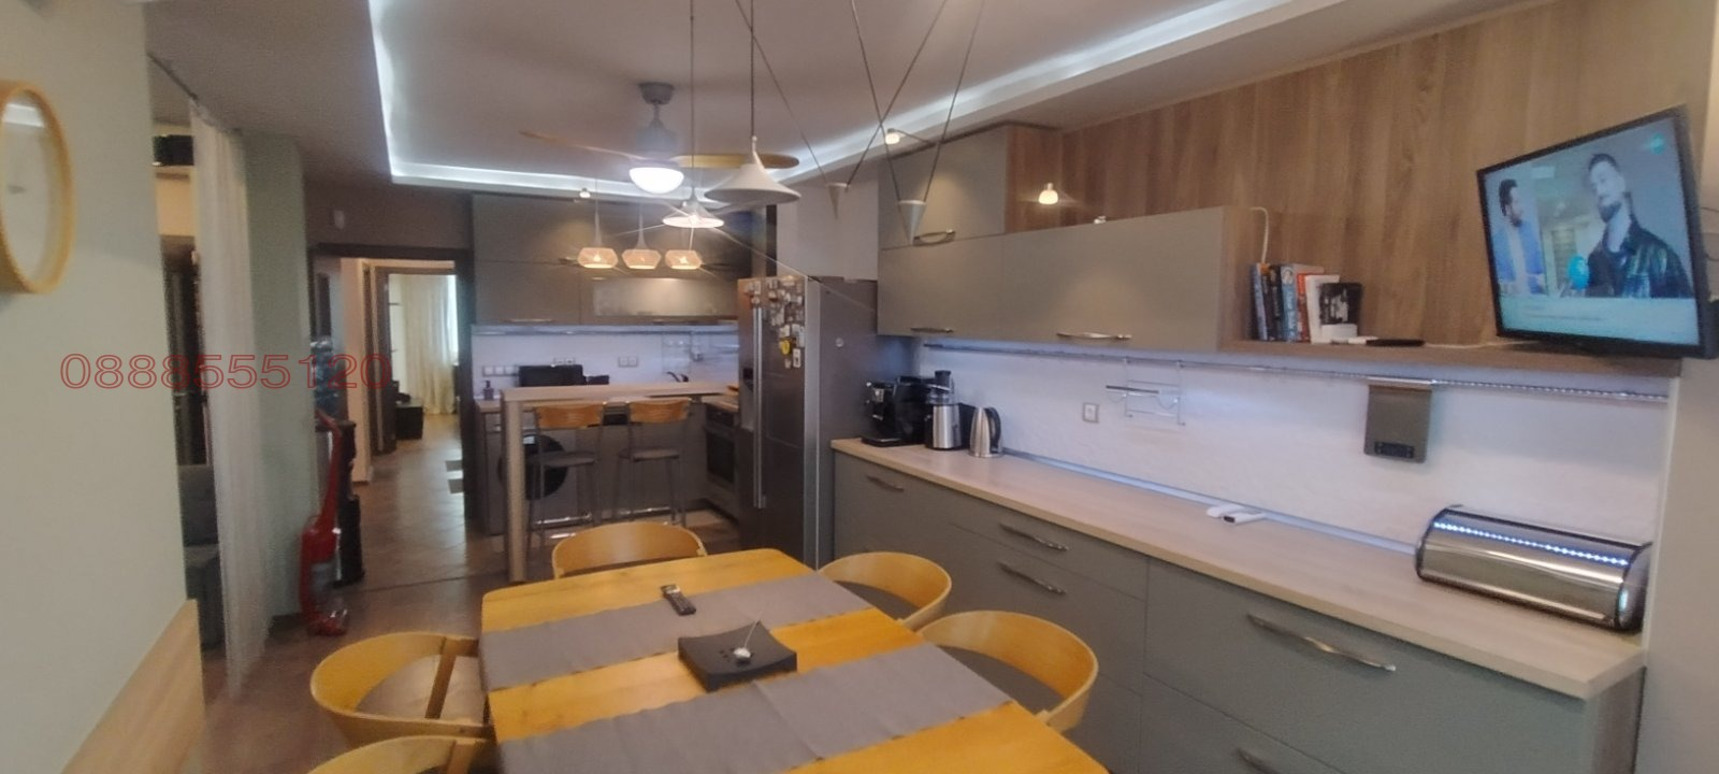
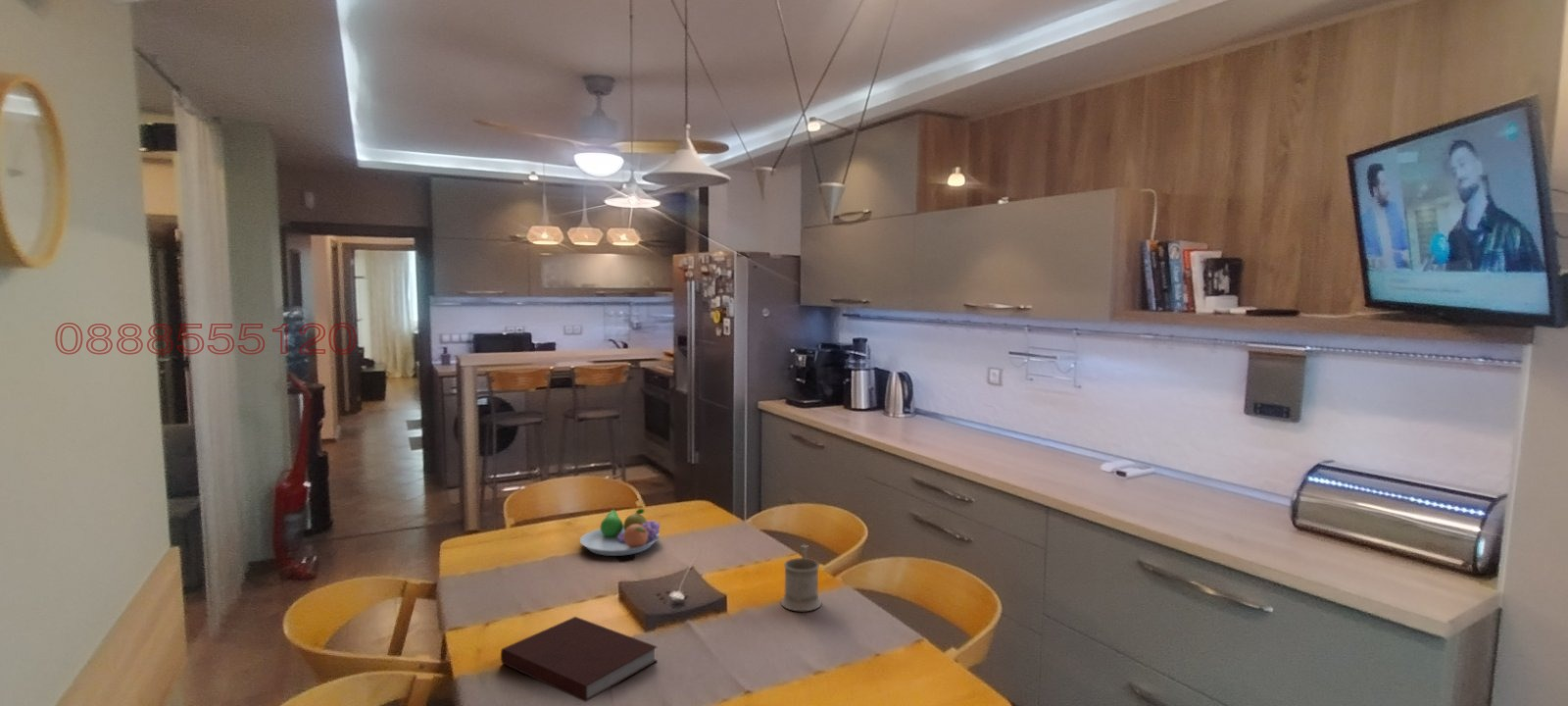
+ mug [780,544,822,613]
+ notebook [500,616,659,703]
+ fruit bowl [579,508,662,557]
